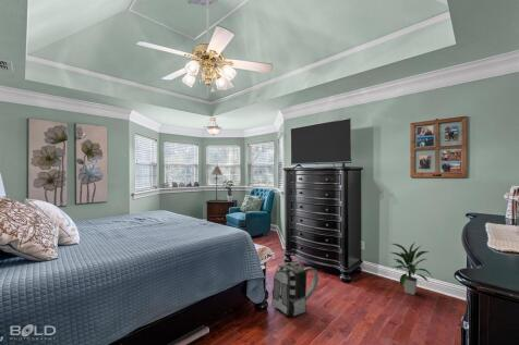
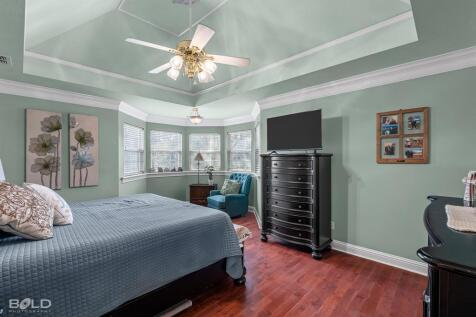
- backpack [270,260,319,317]
- indoor plant [390,241,433,296]
